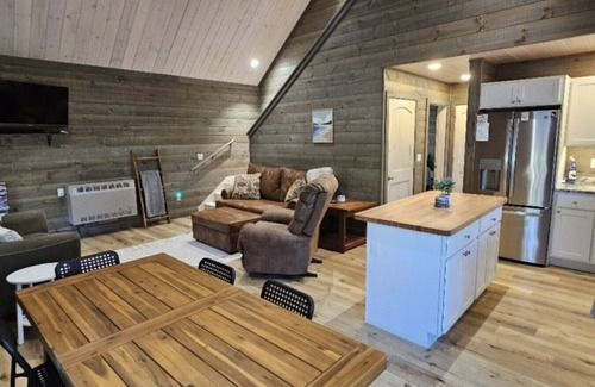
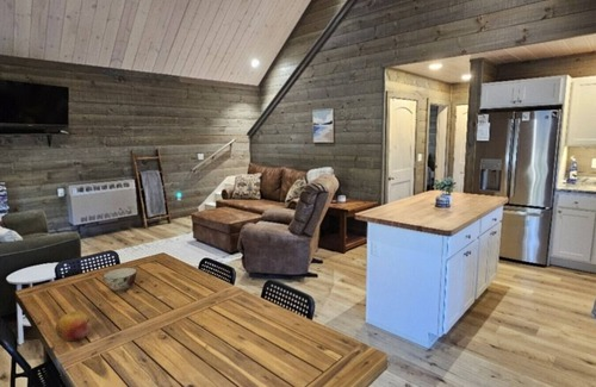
+ fruit [54,310,93,342]
+ soup bowl [103,267,138,293]
